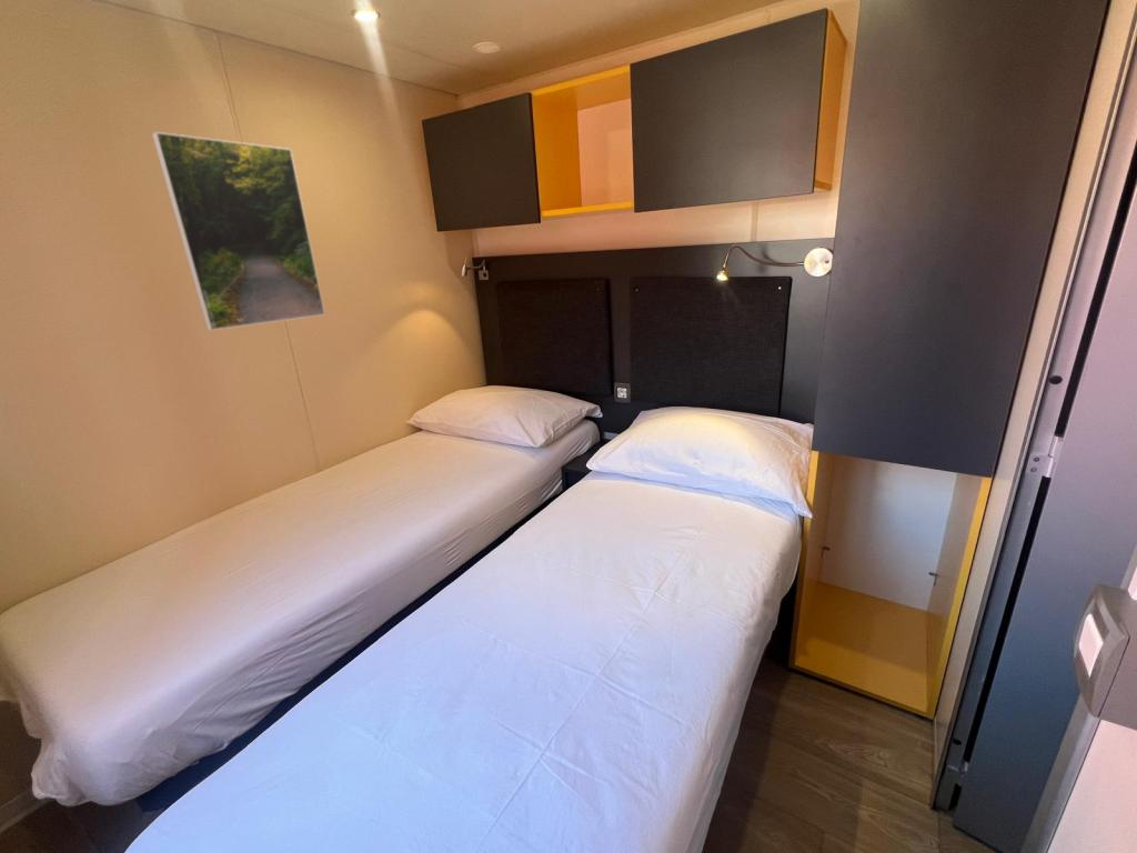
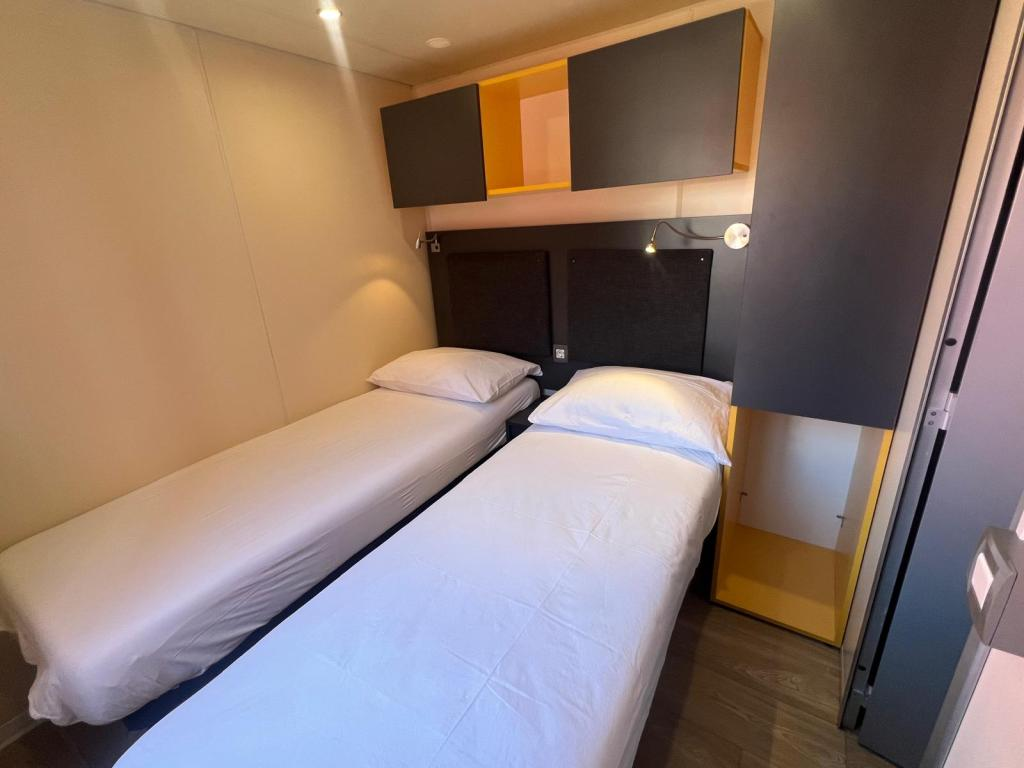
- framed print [151,131,326,332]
